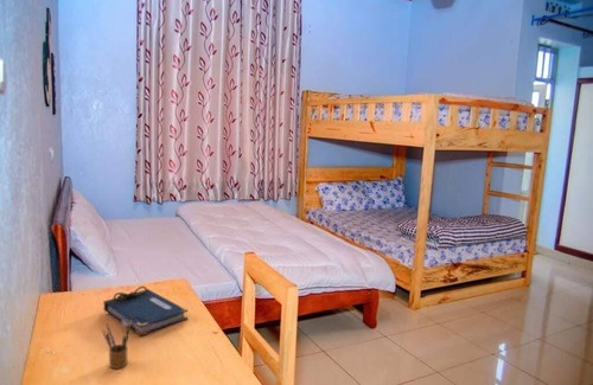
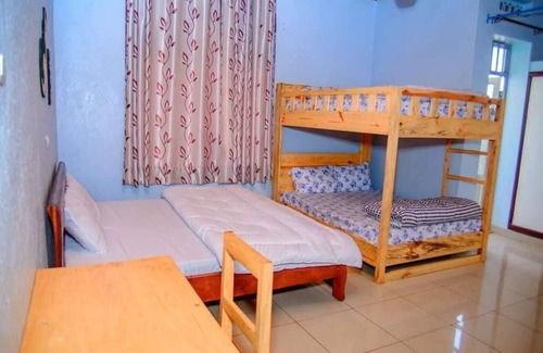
- pencil box [101,320,132,370]
- notebook [102,285,190,338]
